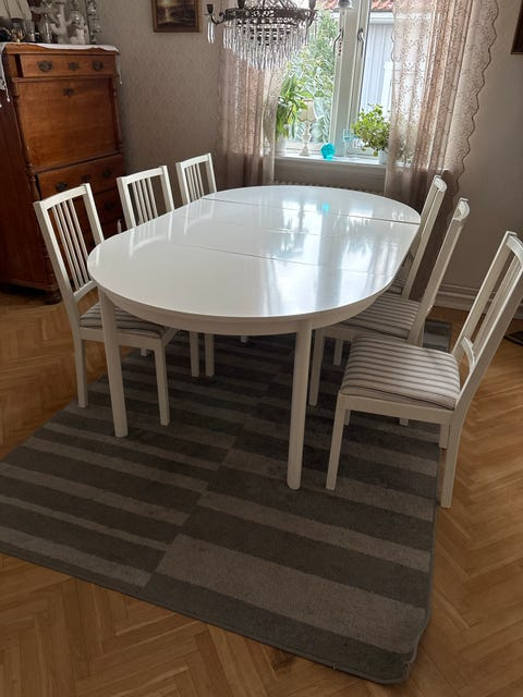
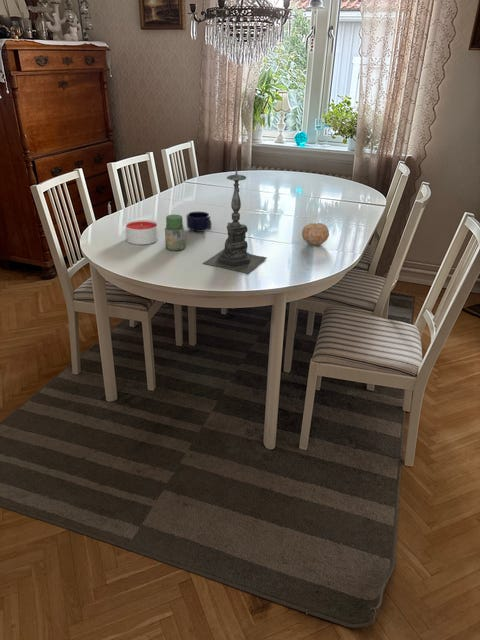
+ mug [185,211,212,233]
+ jar [164,214,186,252]
+ candle [125,219,159,246]
+ candle holder [203,160,268,274]
+ fruit [301,222,330,246]
